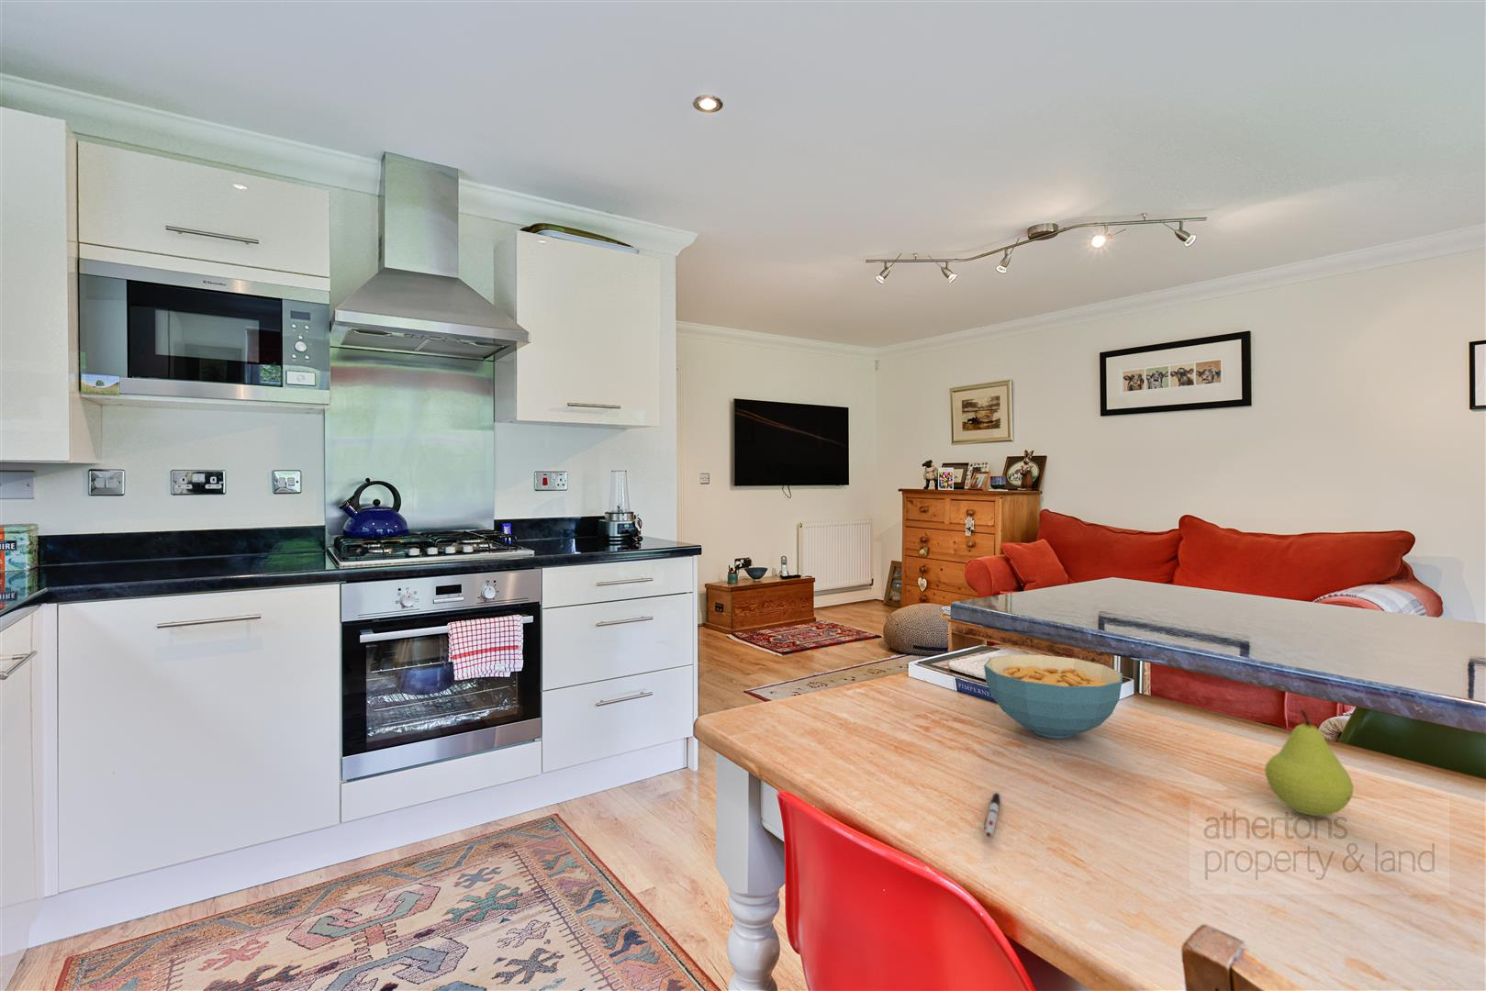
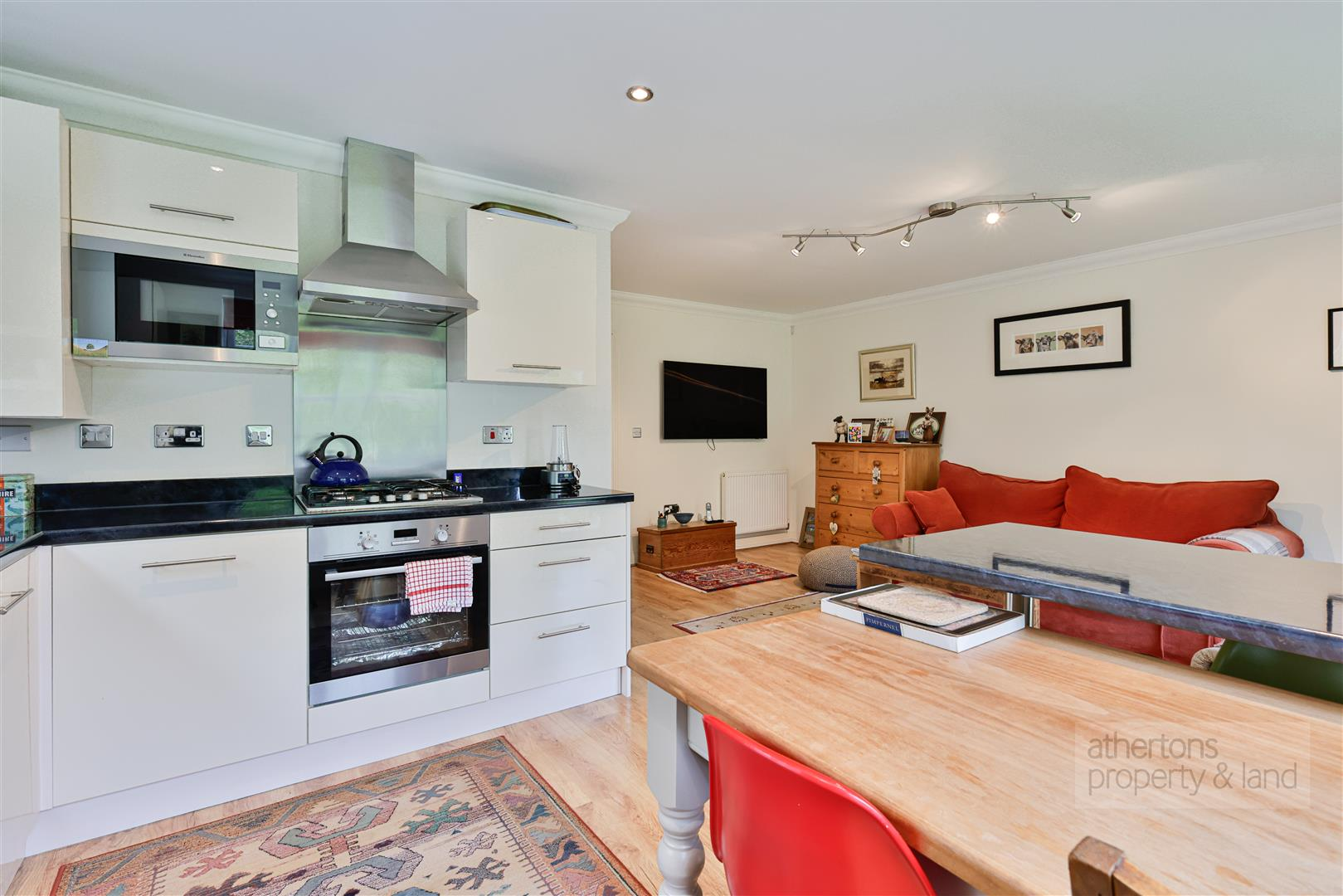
- cereal bowl [983,655,1123,740]
- fruit [1264,708,1354,816]
- pen [983,790,1000,838]
